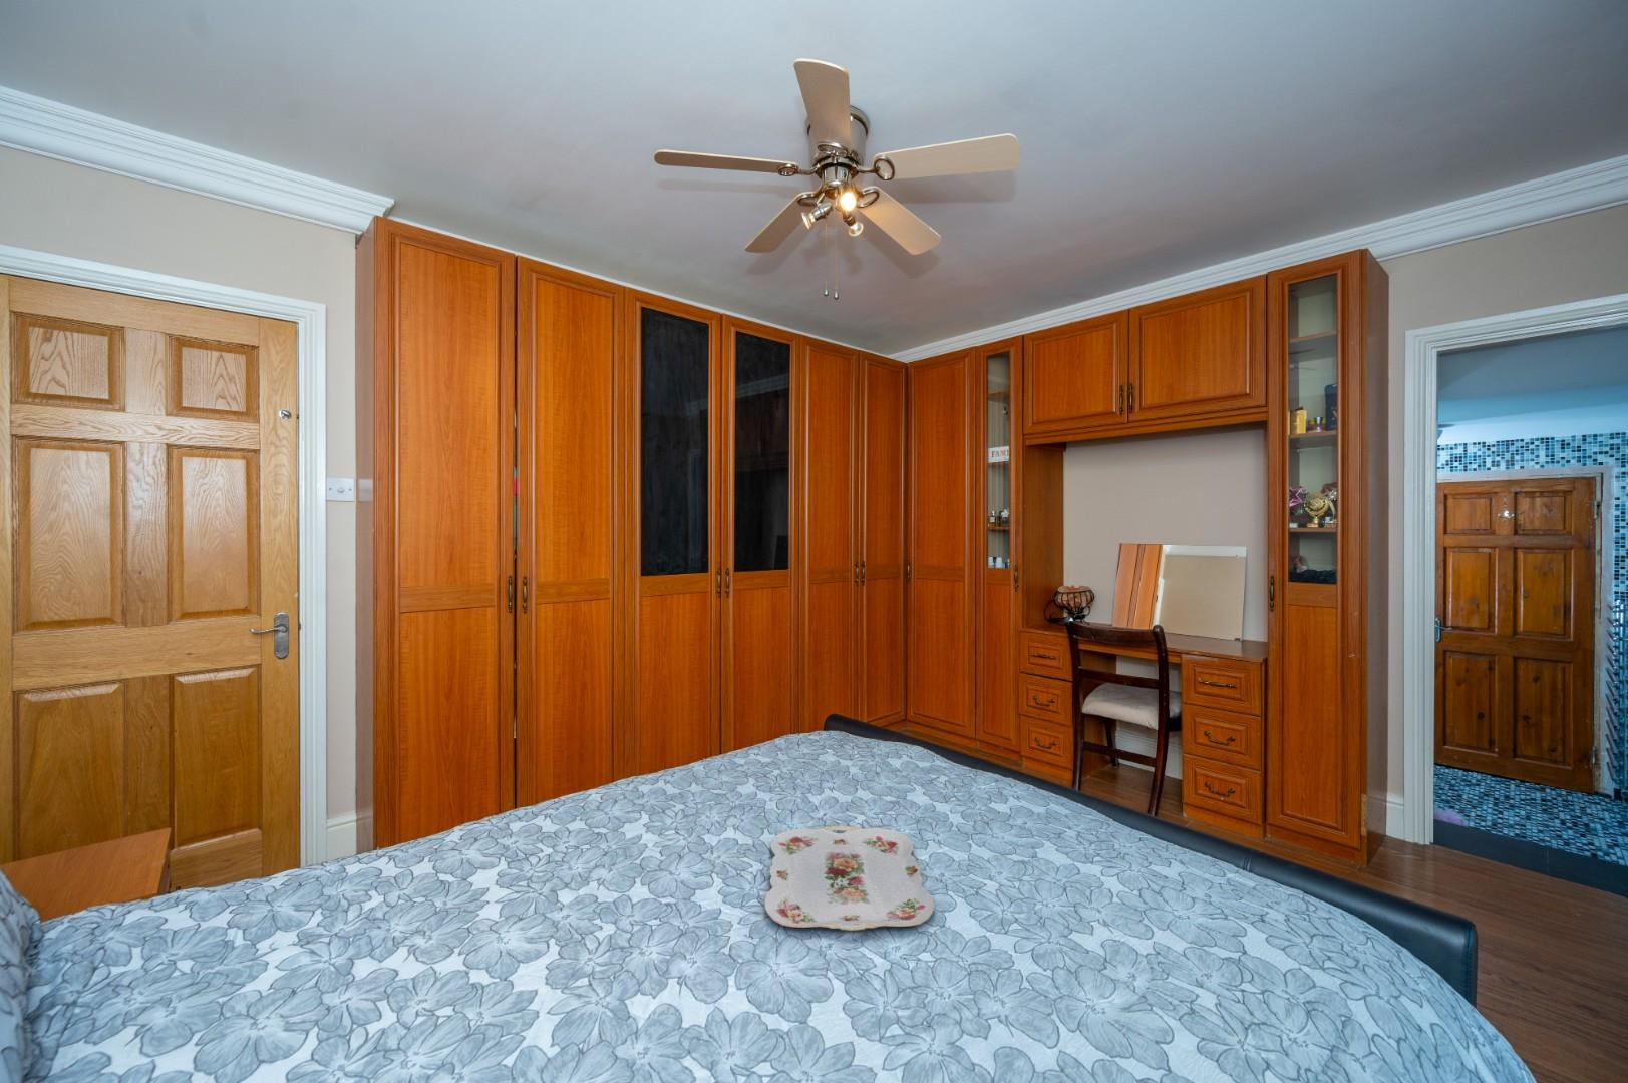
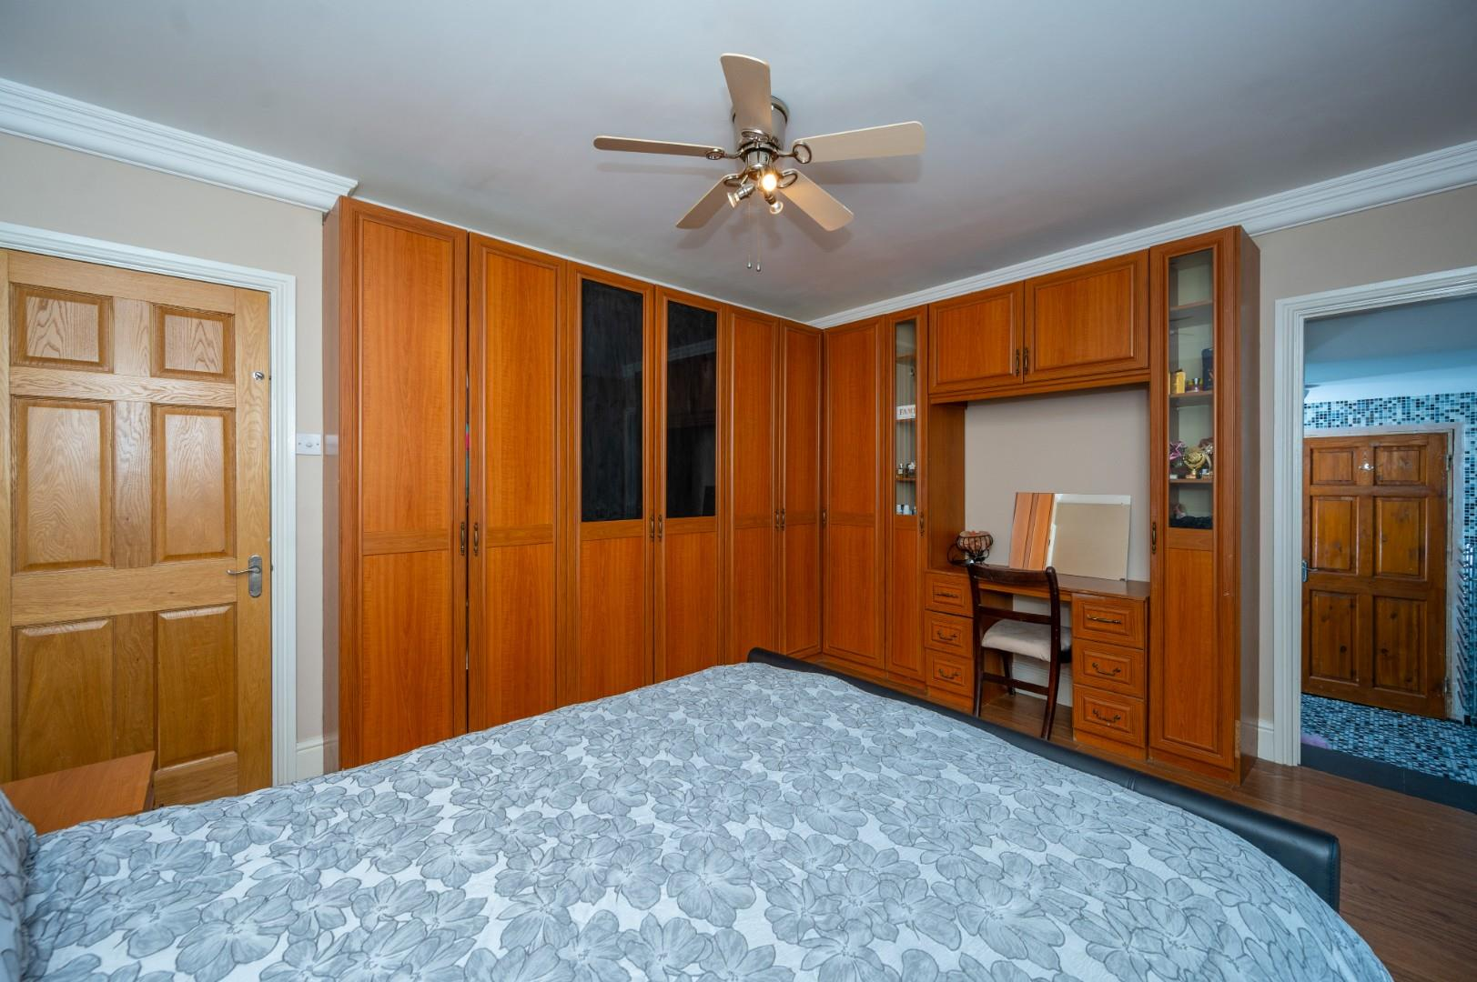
- serving tray [764,824,935,932]
